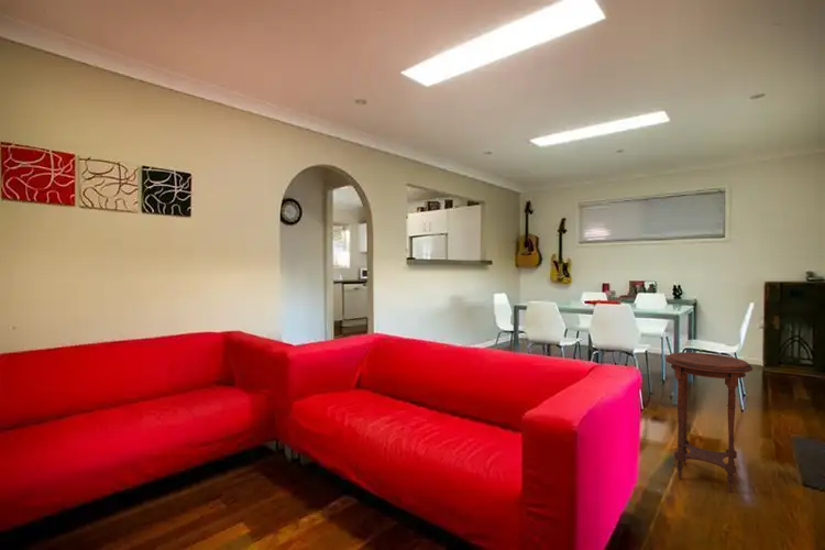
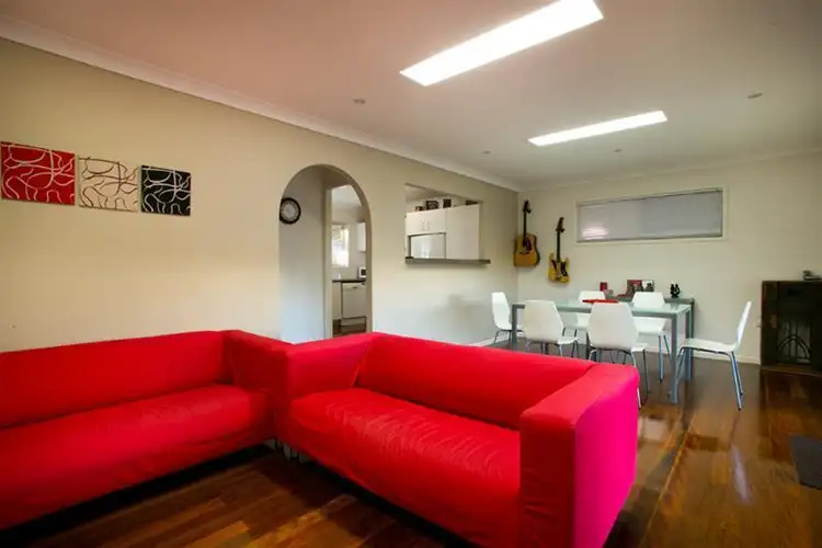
- side table [664,351,754,493]
